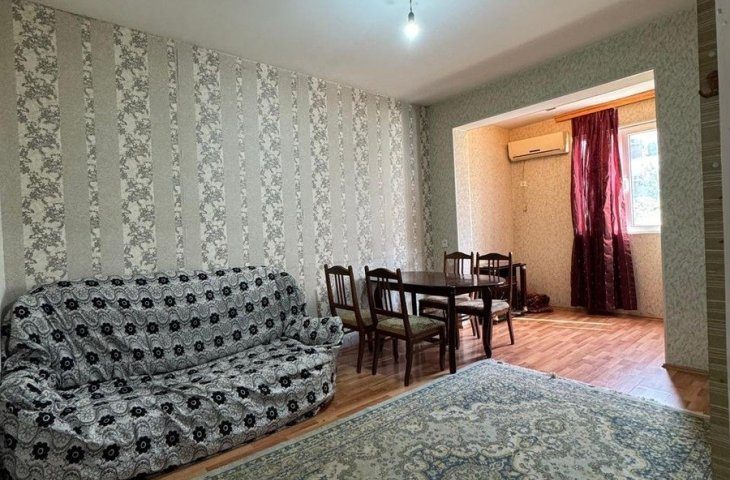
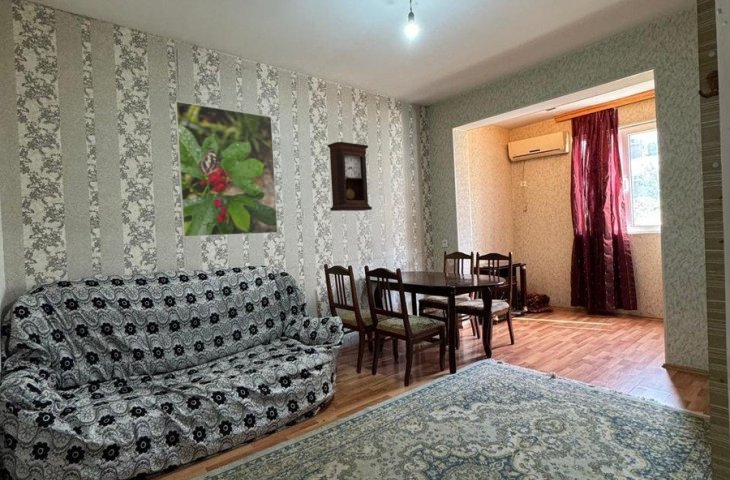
+ pendulum clock [326,141,373,212]
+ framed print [174,100,279,238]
